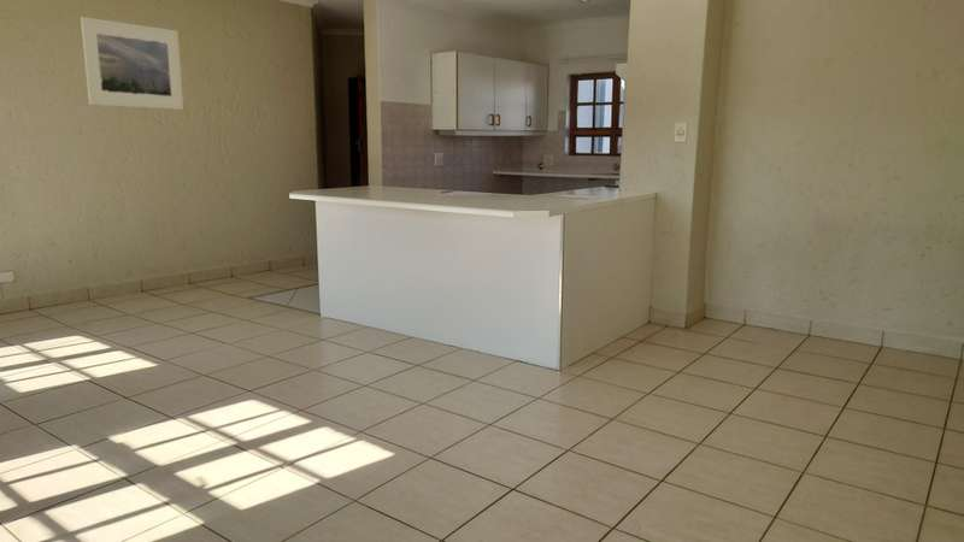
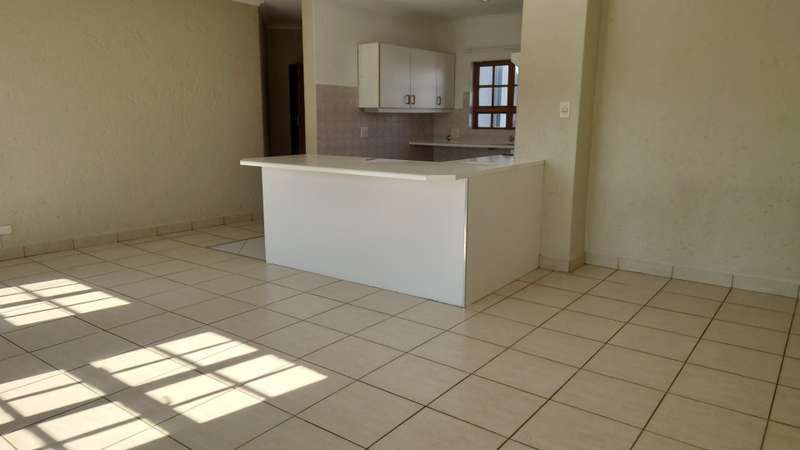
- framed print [80,16,184,111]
